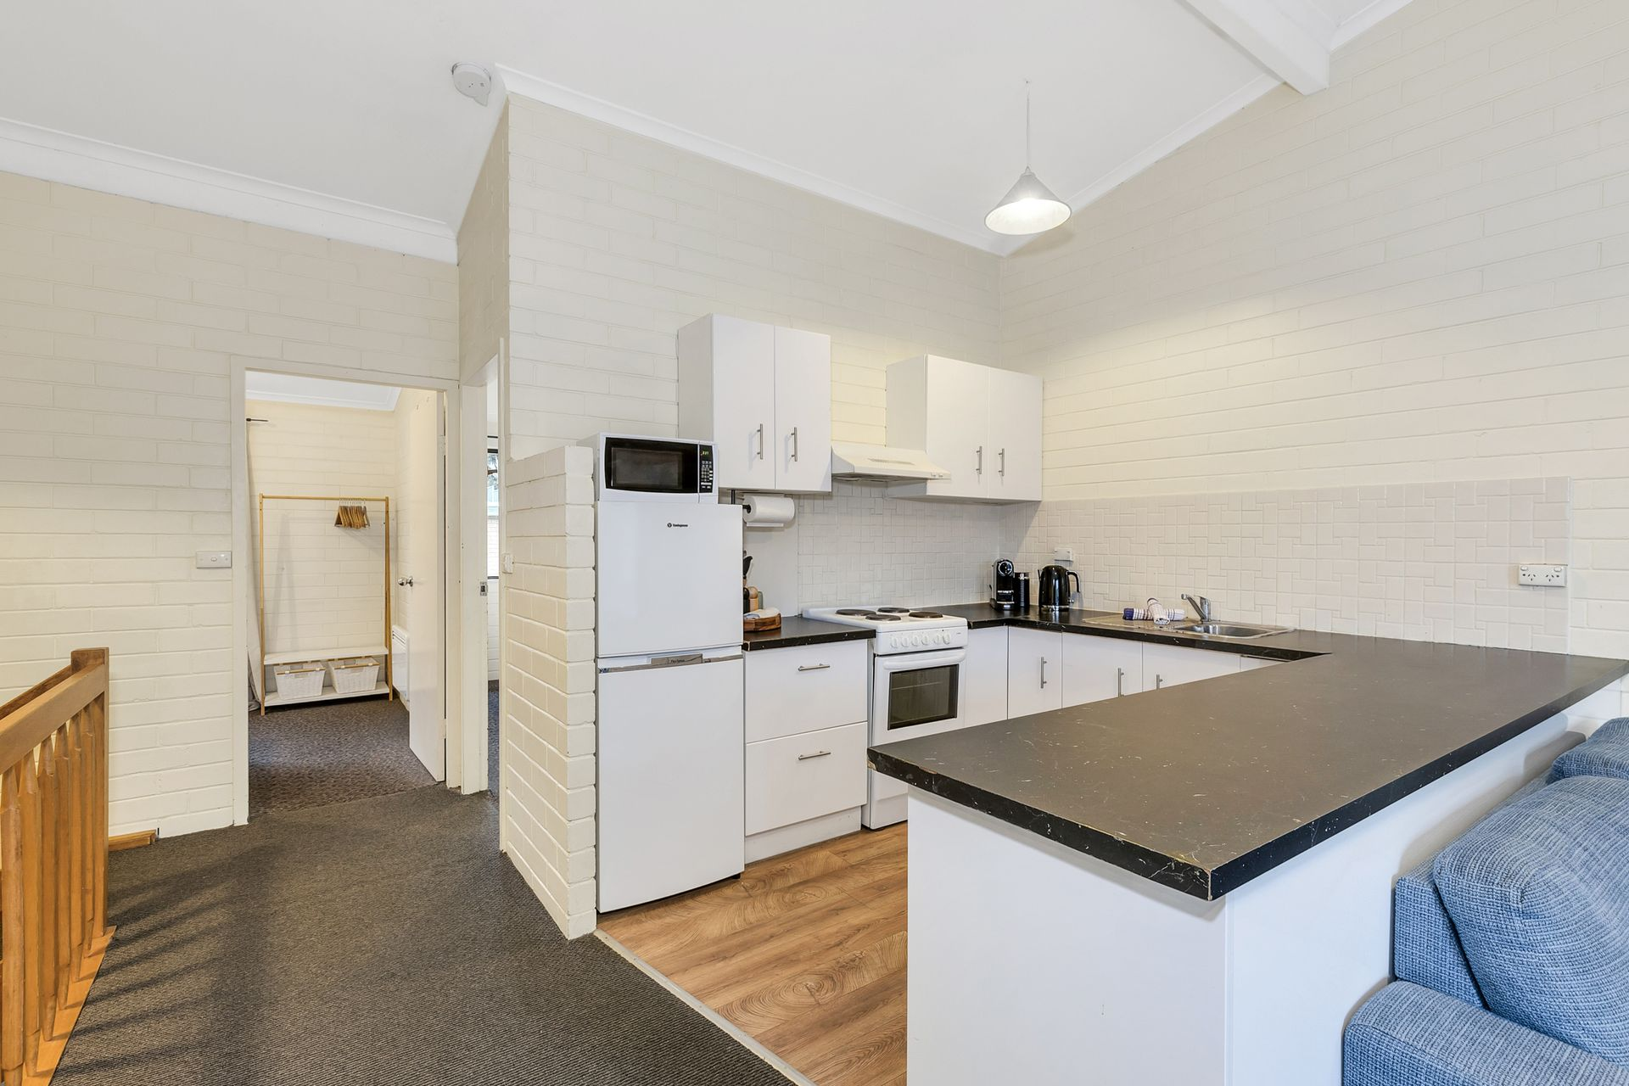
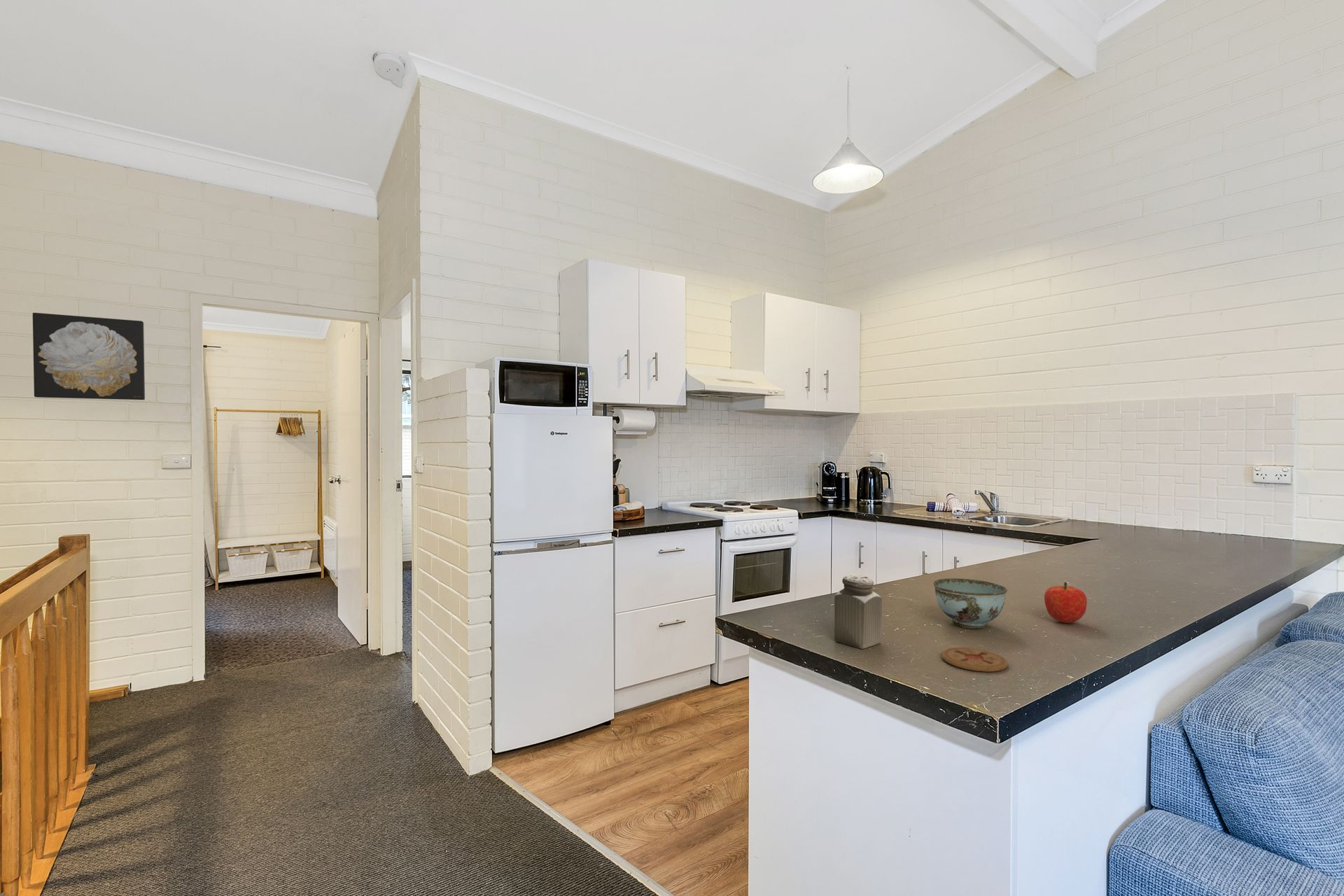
+ fruit [1044,582,1088,624]
+ wall art [32,312,146,400]
+ coaster [942,647,1008,673]
+ salt shaker [834,575,883,650]
+ bowl [932,577,1008,629]
